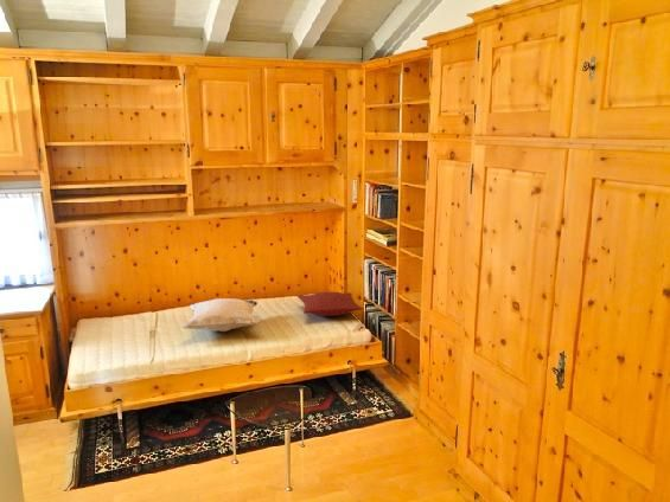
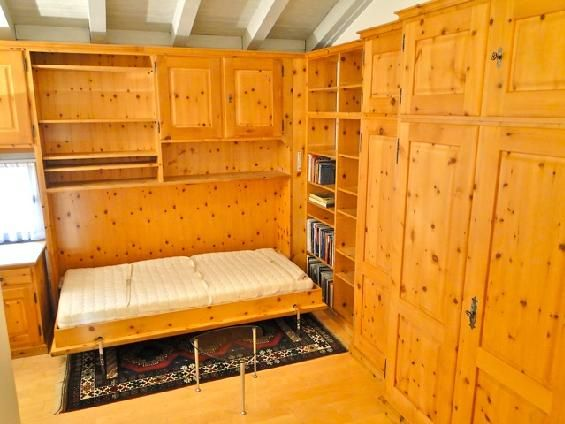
- cushion [181,297,261,333]
- pillow [296,290,364,317]
